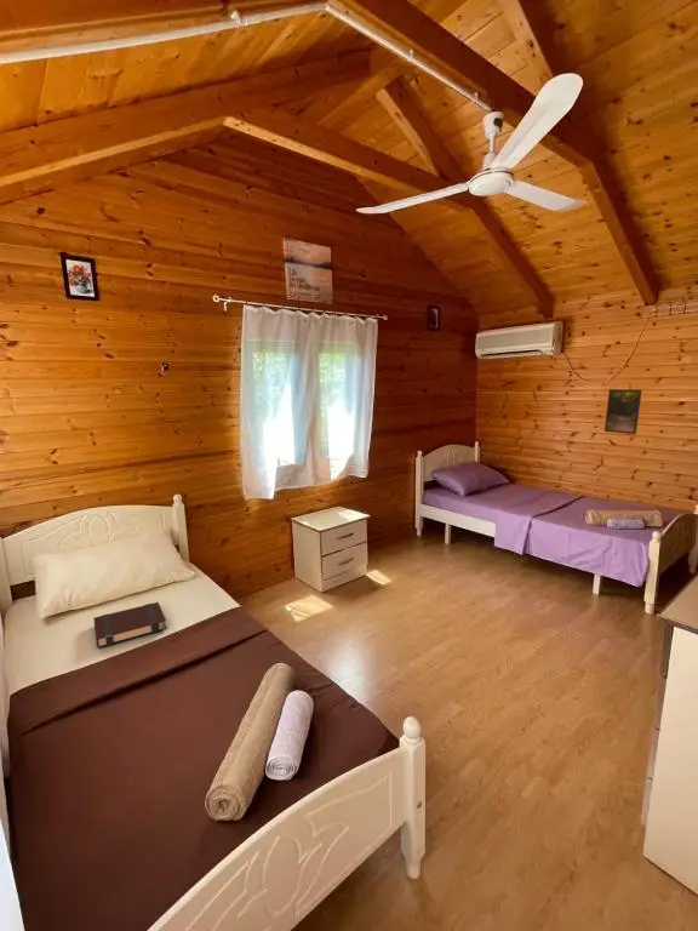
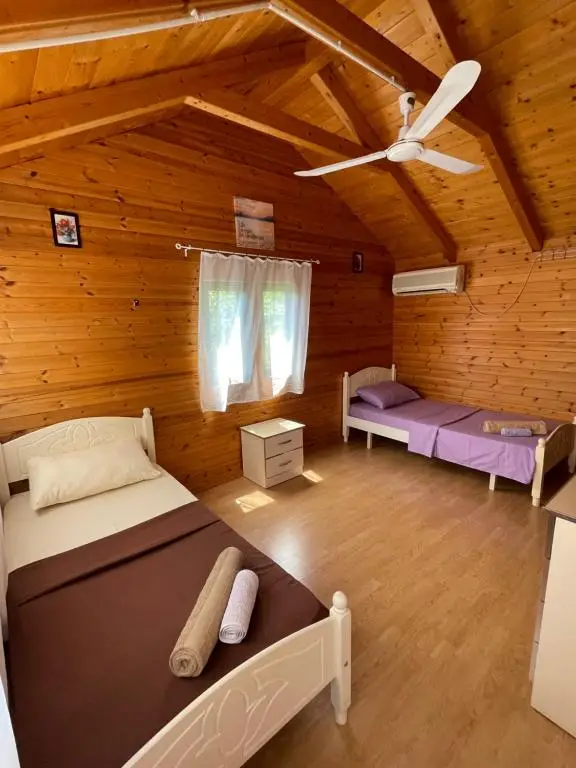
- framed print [603,388,642,435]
- book [92,601,168,649]
